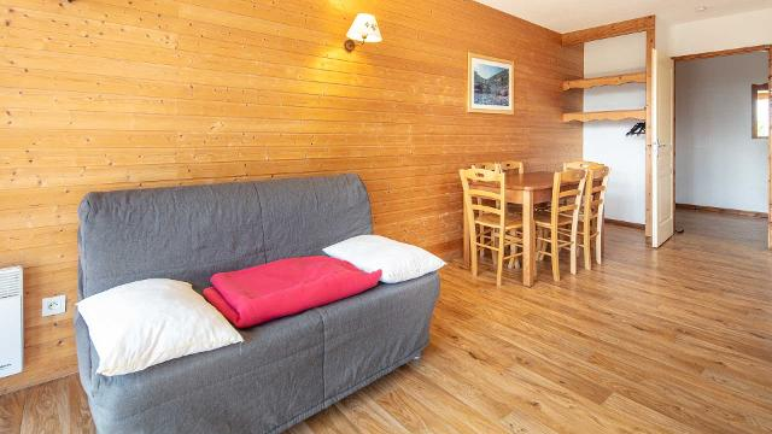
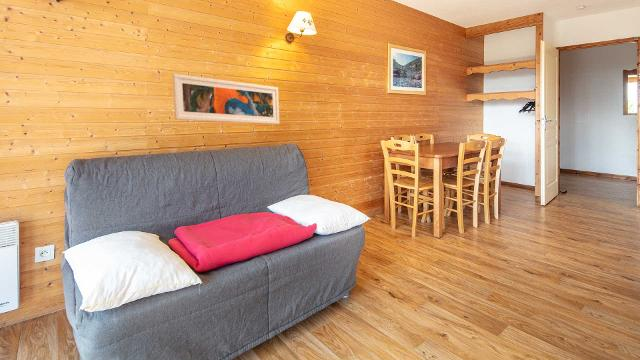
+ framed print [172,73,280,125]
